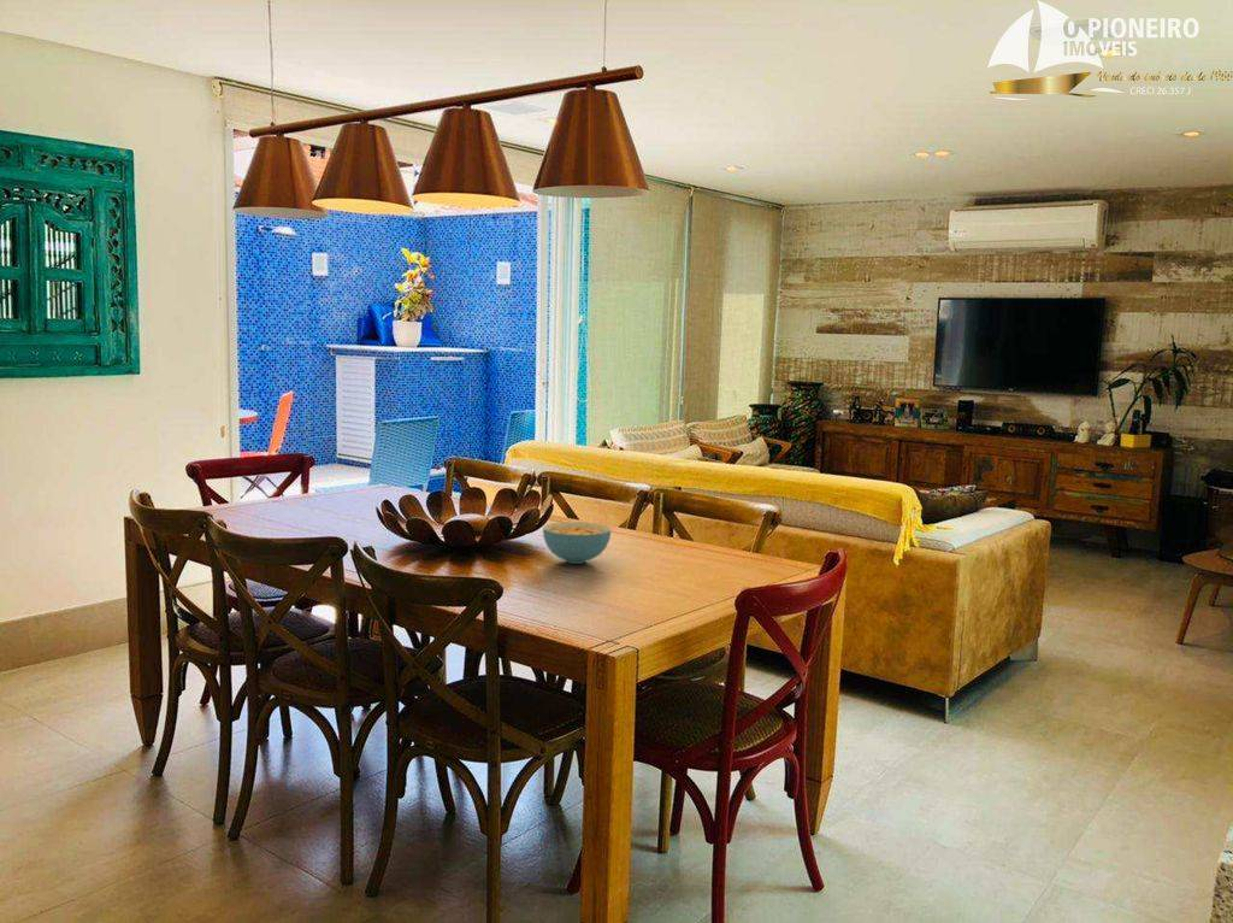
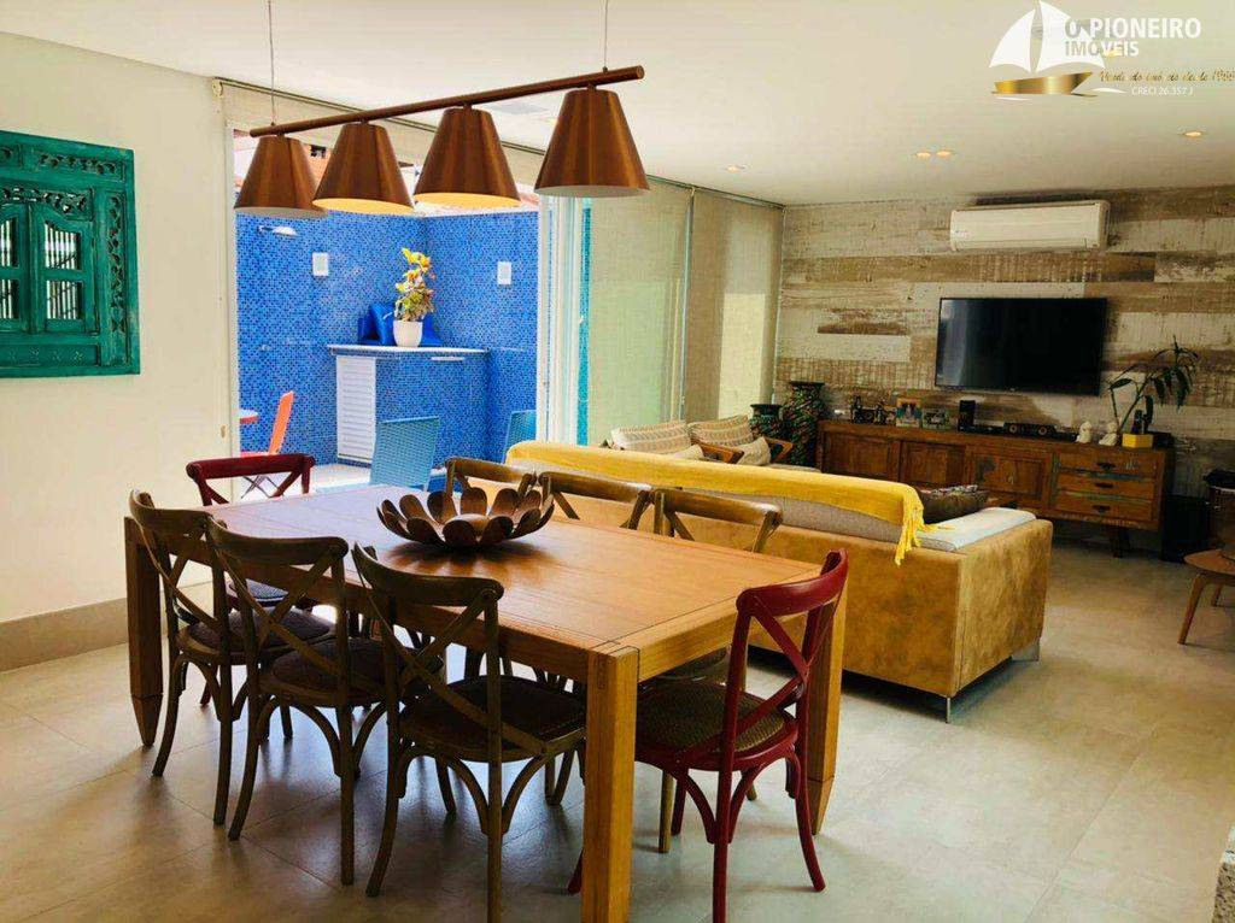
- cereal bowl [542,521,613,565]
